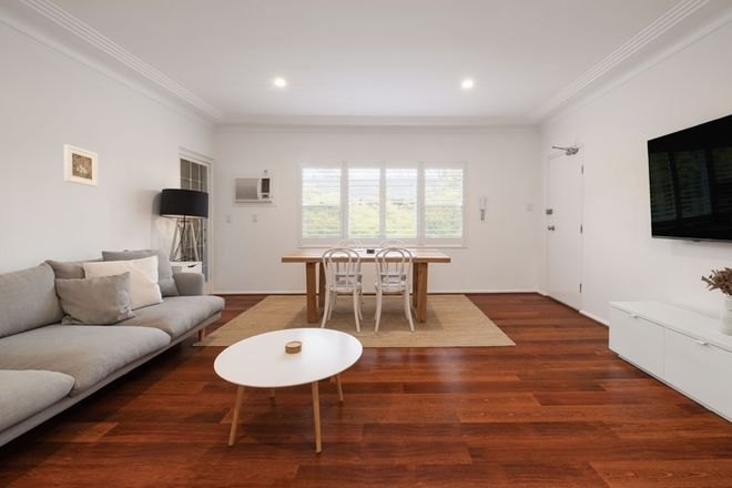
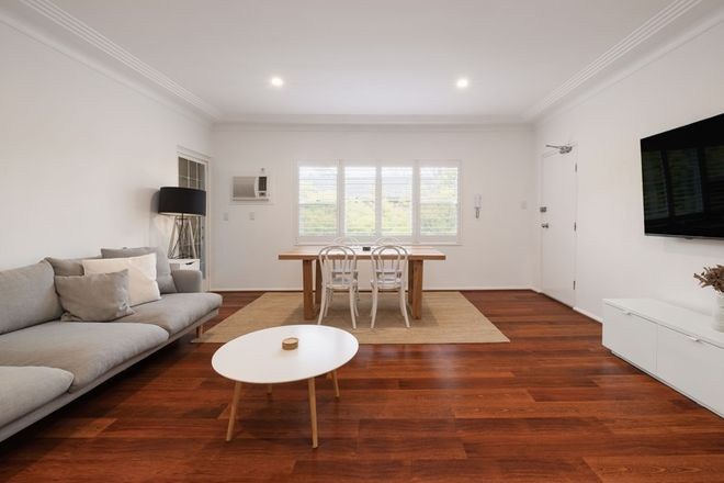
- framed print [63,143,99,187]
